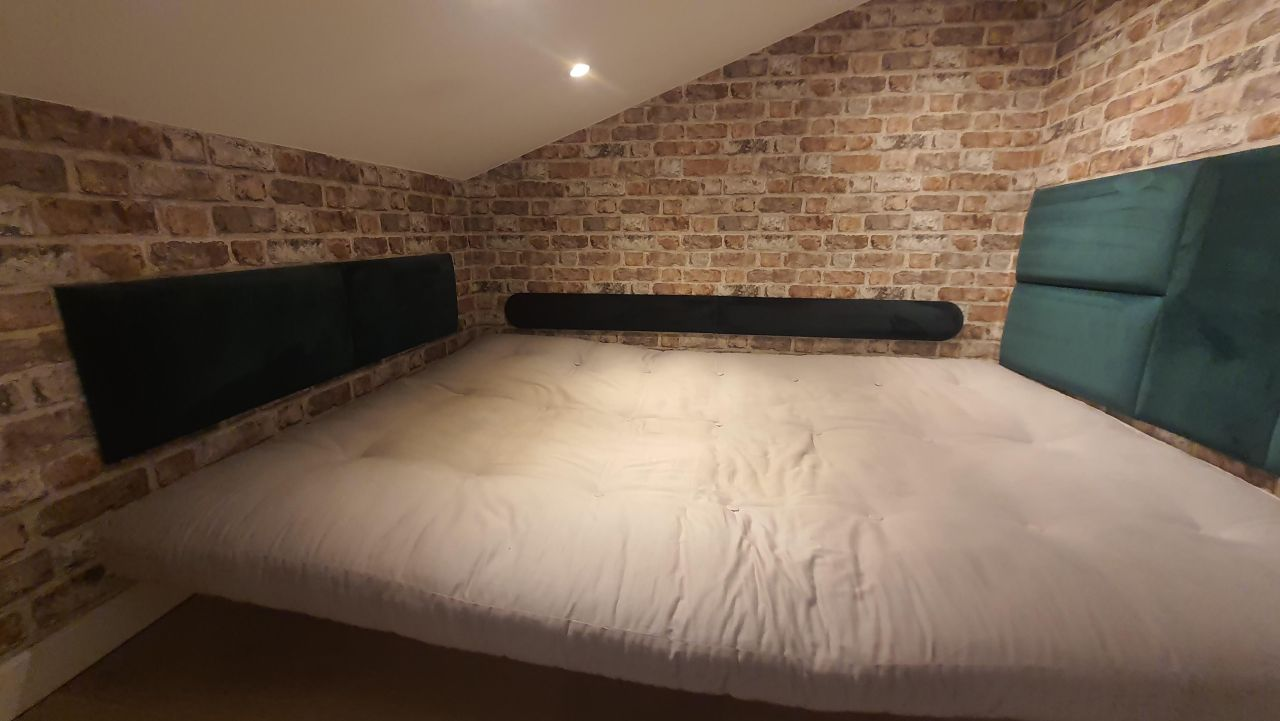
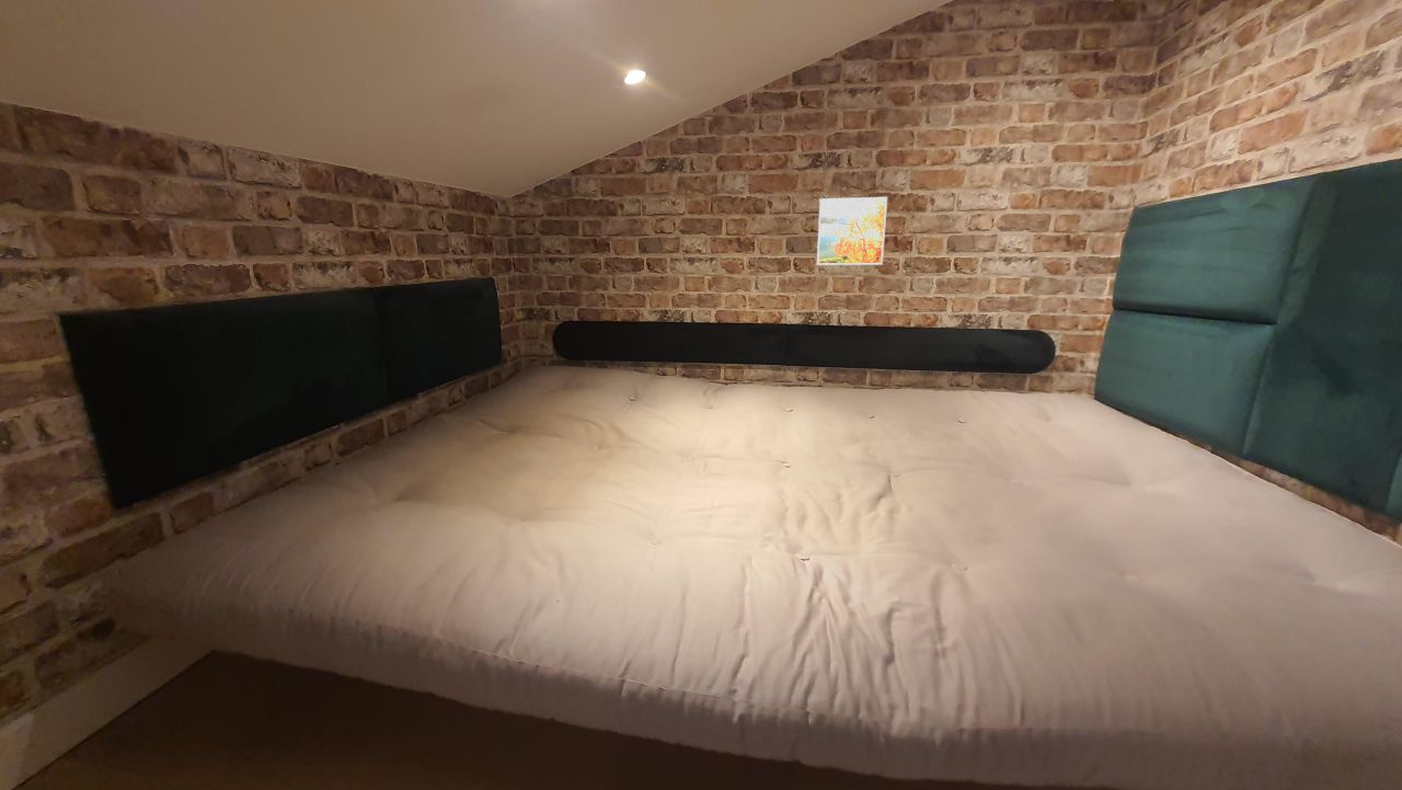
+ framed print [816,196,888,266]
